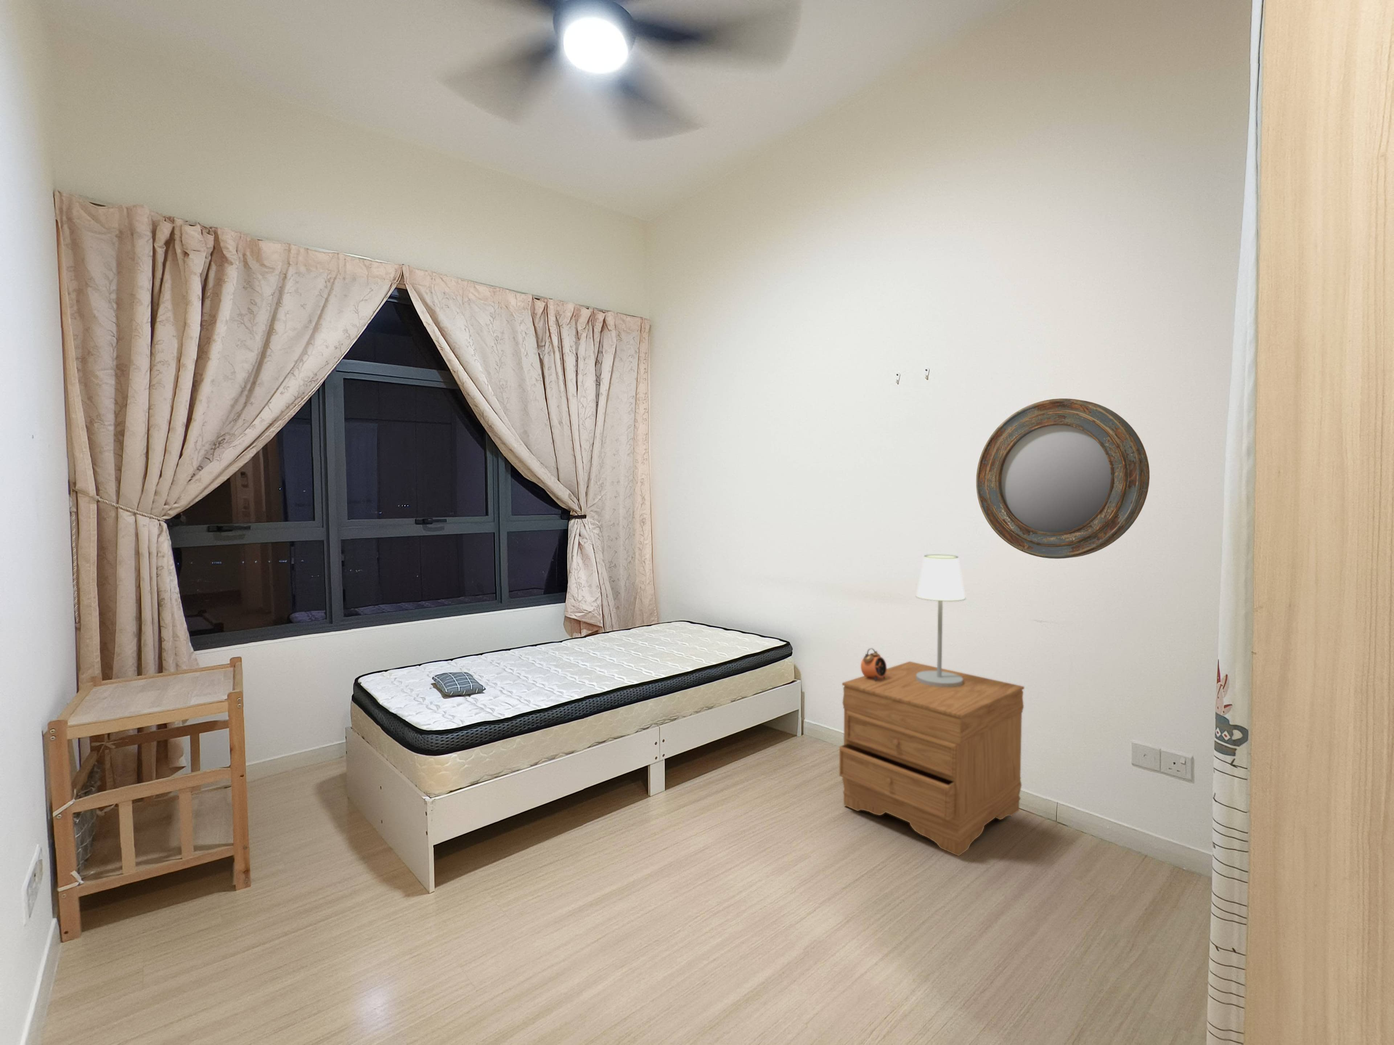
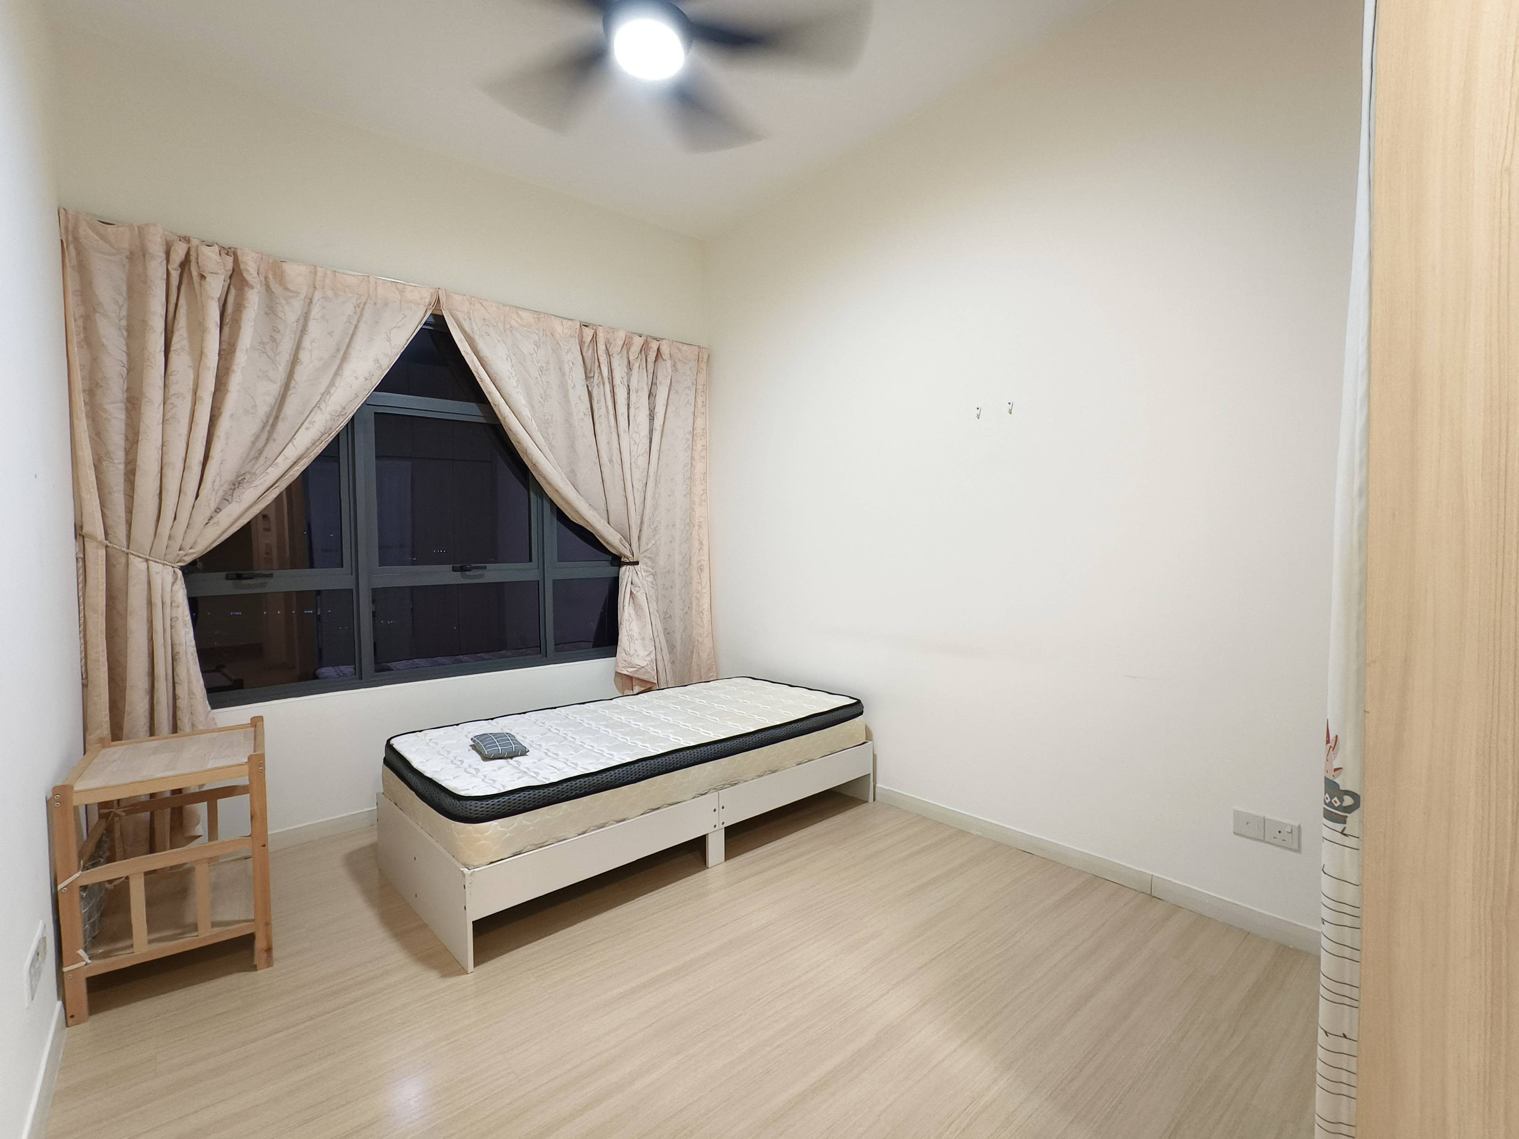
- home mirror [976,398,1150,559]
- nightstand [839,661,1024,856]
- table lamp [915,554,966,687]
- alarm clock [861,648,887,682]
